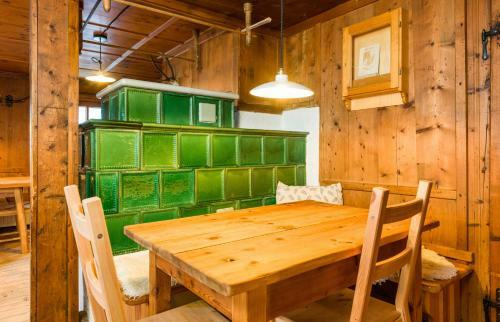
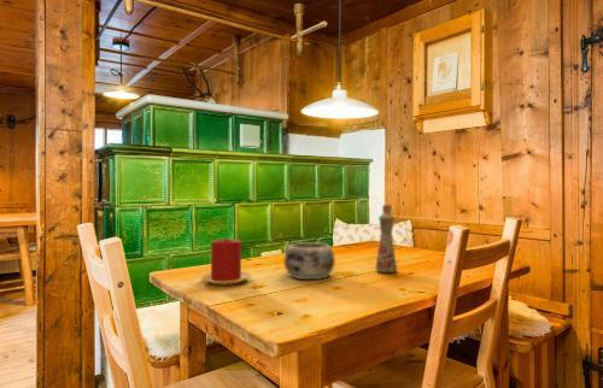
+ bottle [374,202,398,274]
+ candle [200,237,252,286]
+ decorative bowl [282,241,336,281]
